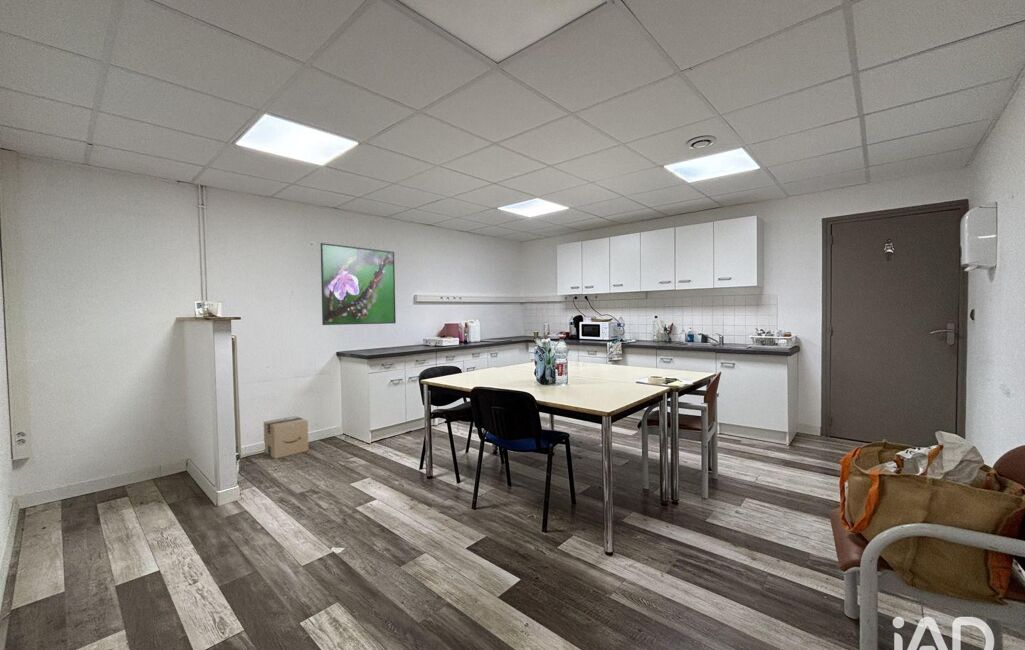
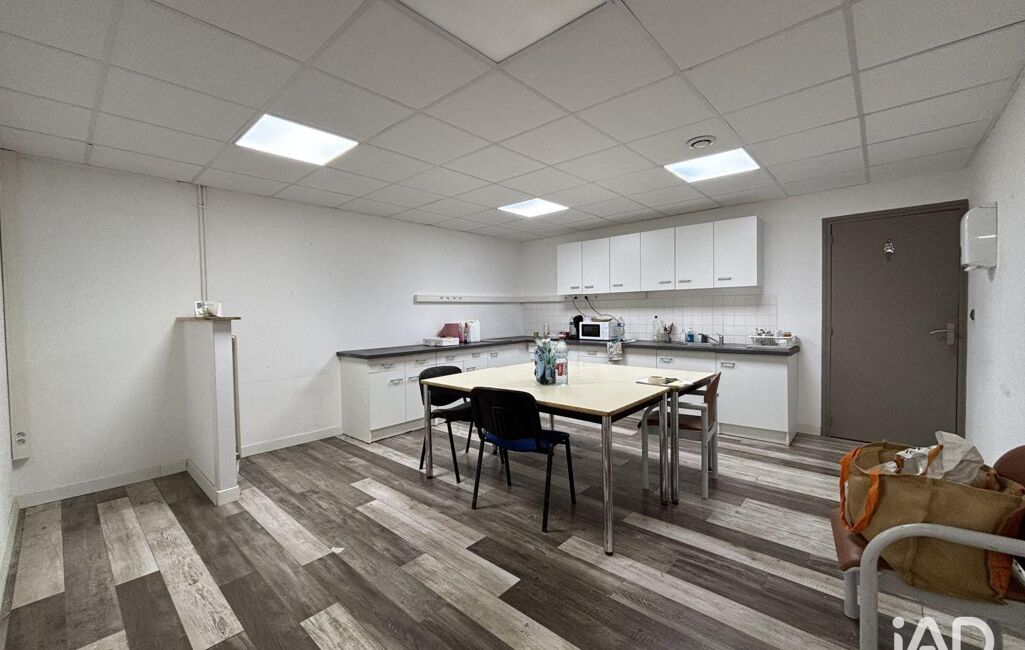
- cardboard box [263,415,309,460]
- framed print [320,242,397,326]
